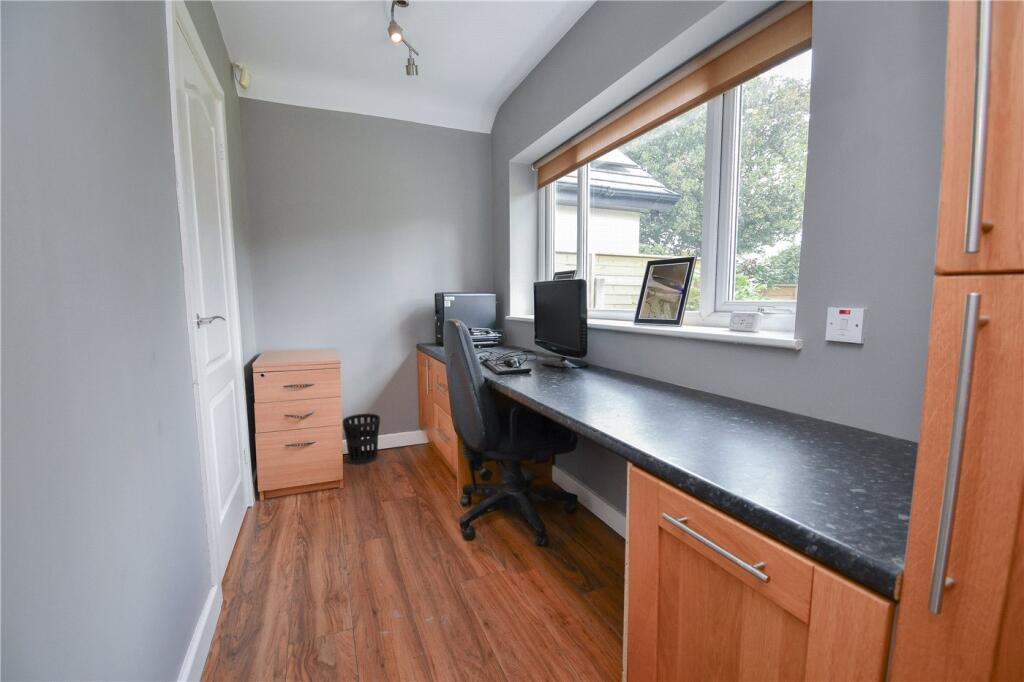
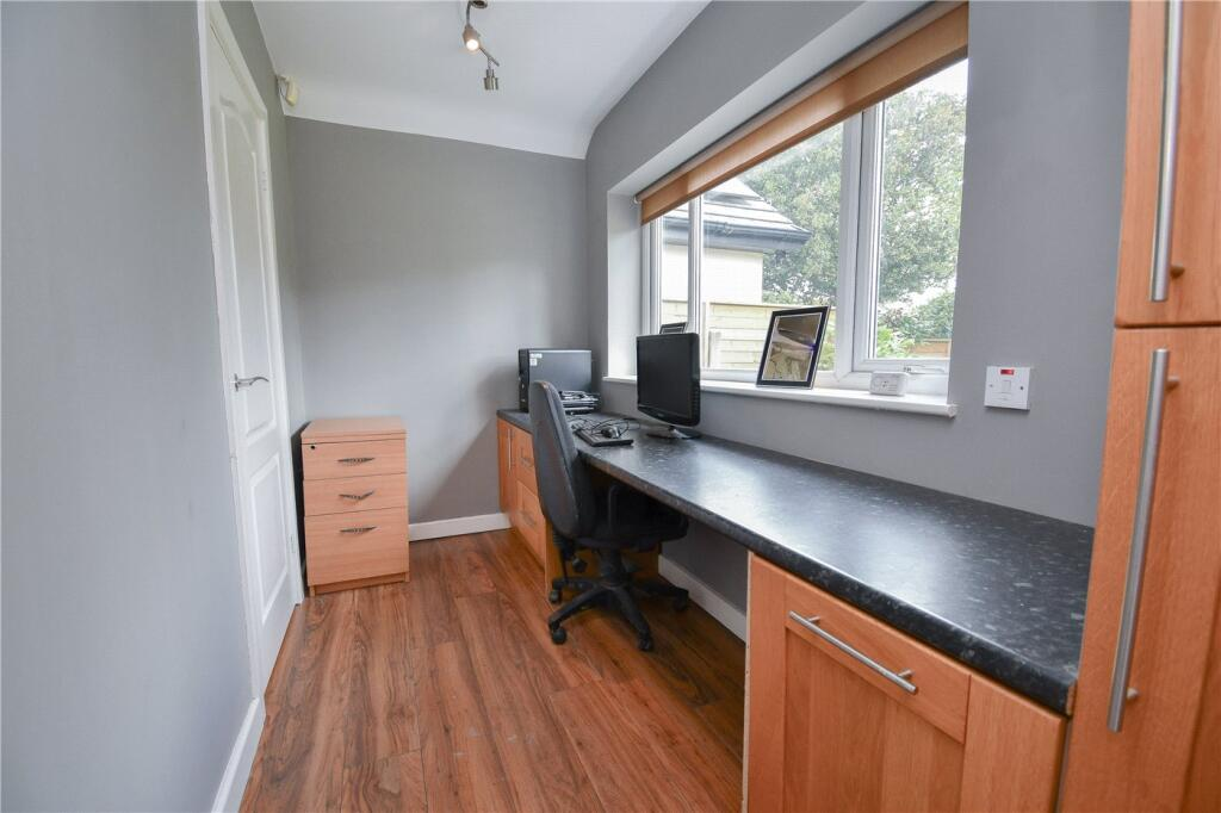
- wastebasket [342,413,381,466]
